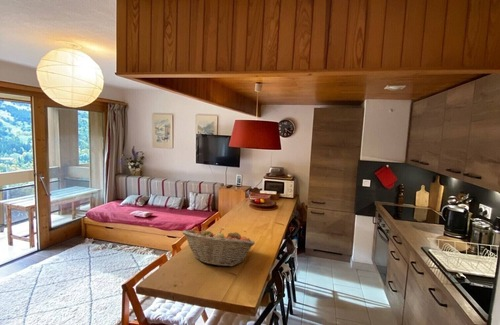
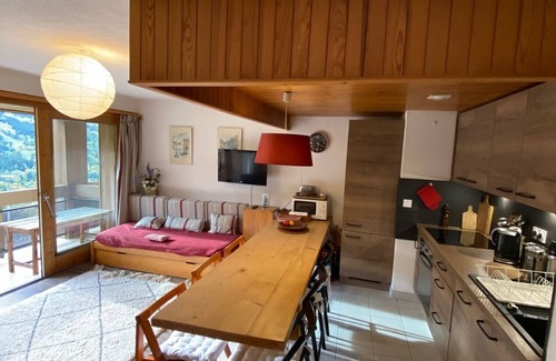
- fruit basket [181,227,256,267]
